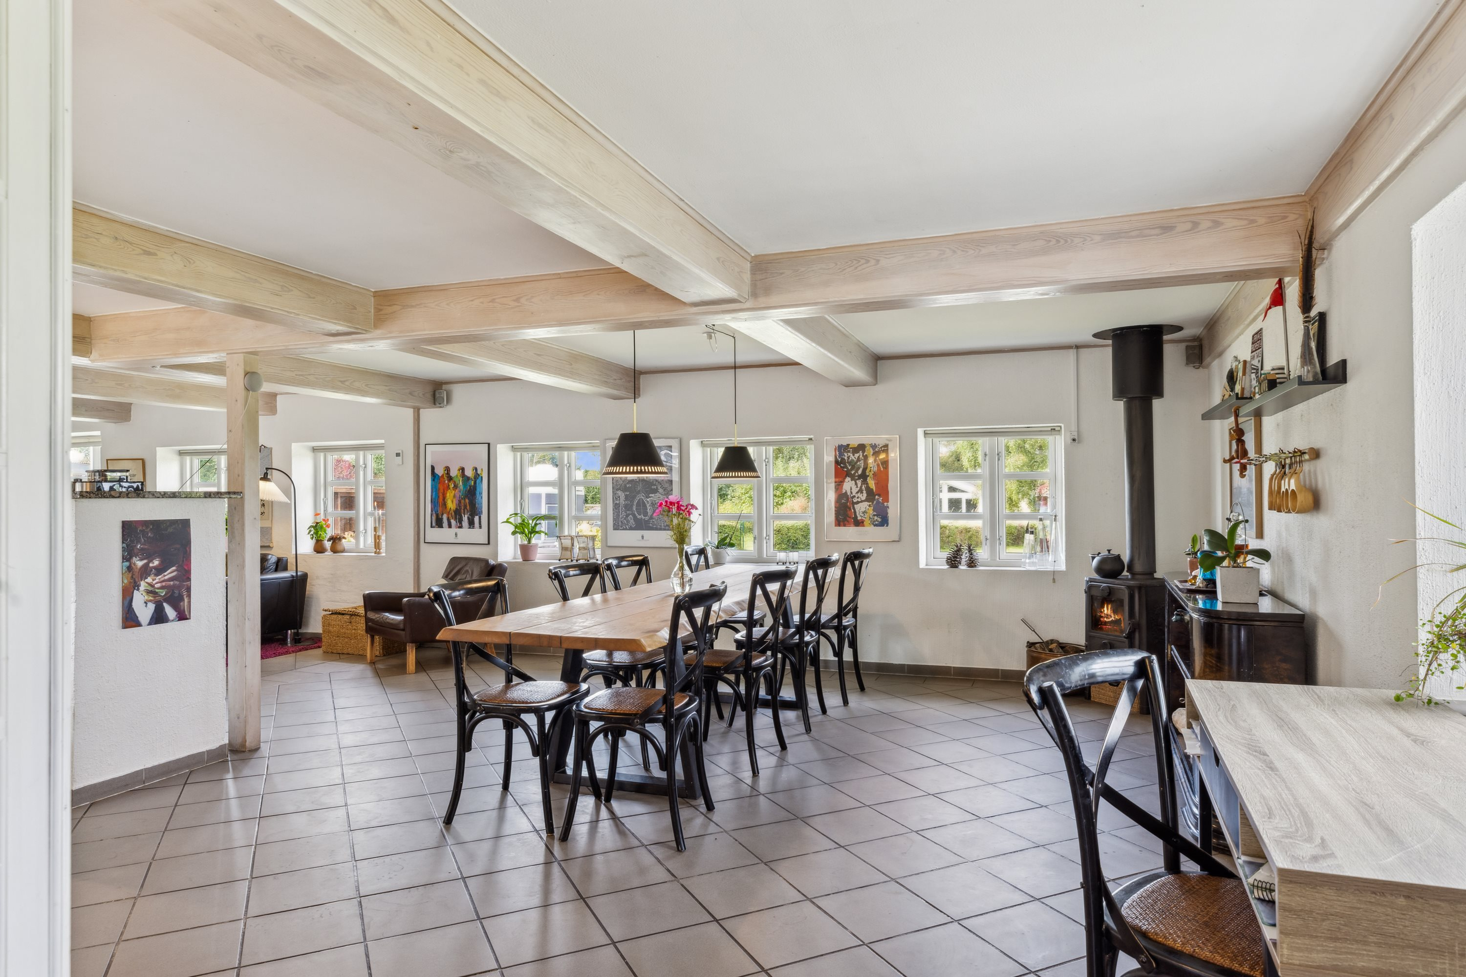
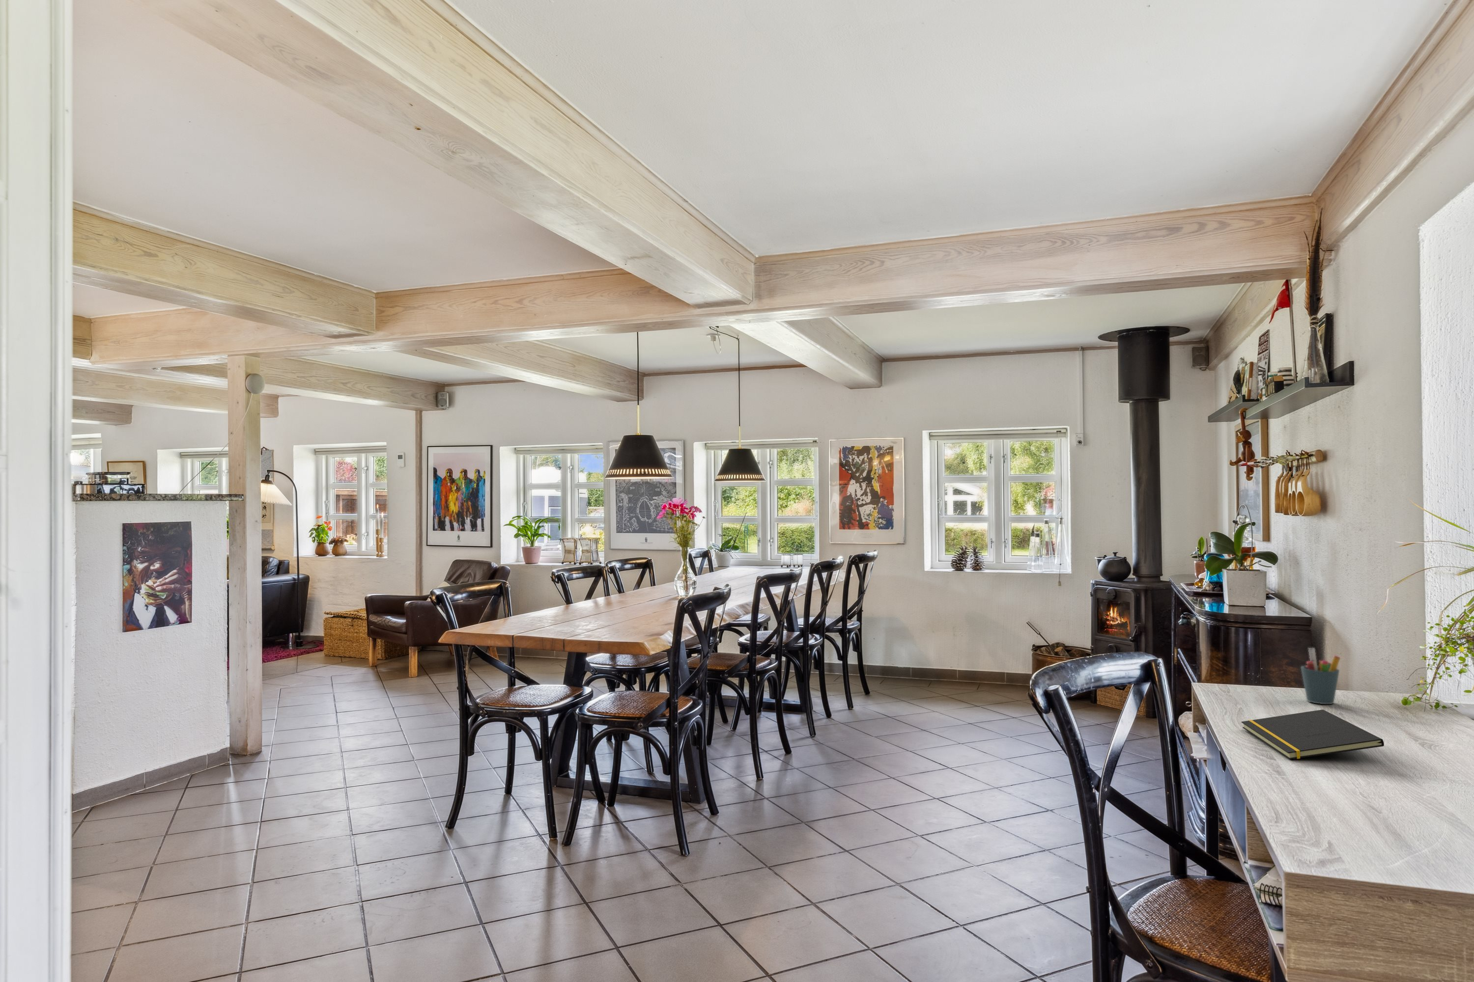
+ notepad [1241,709,1384,761]
+ pen holder [1300,647,1341,705]
